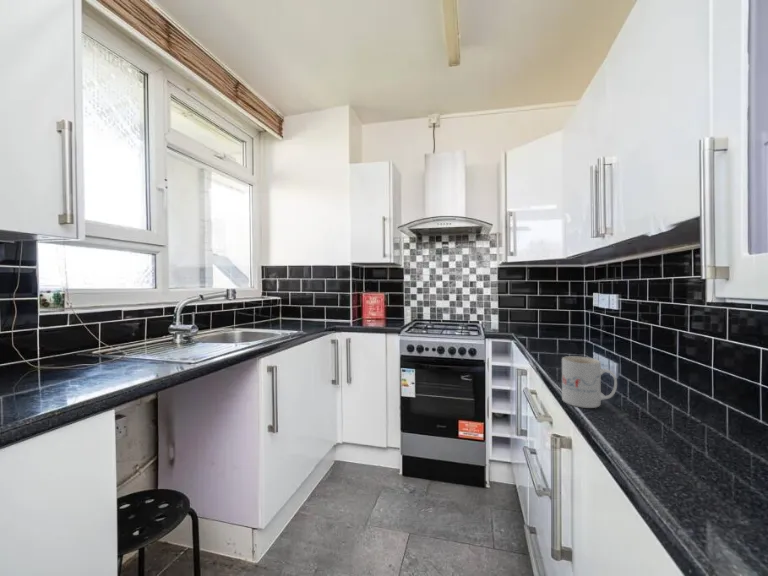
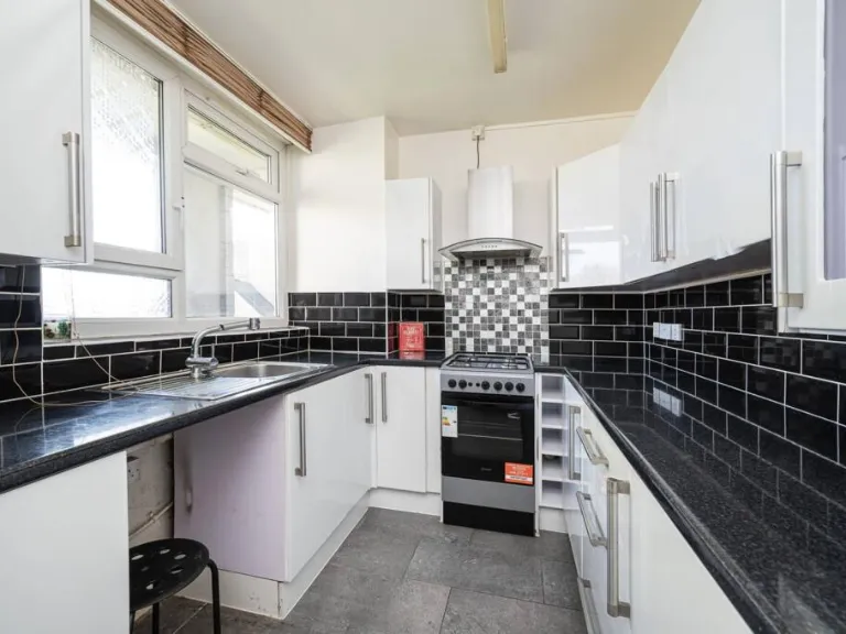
- mug [561,355,618,409]
